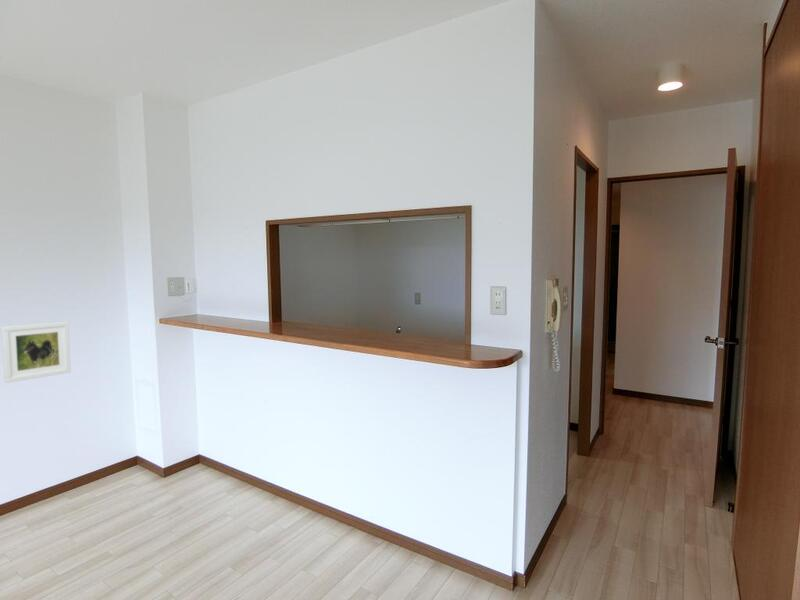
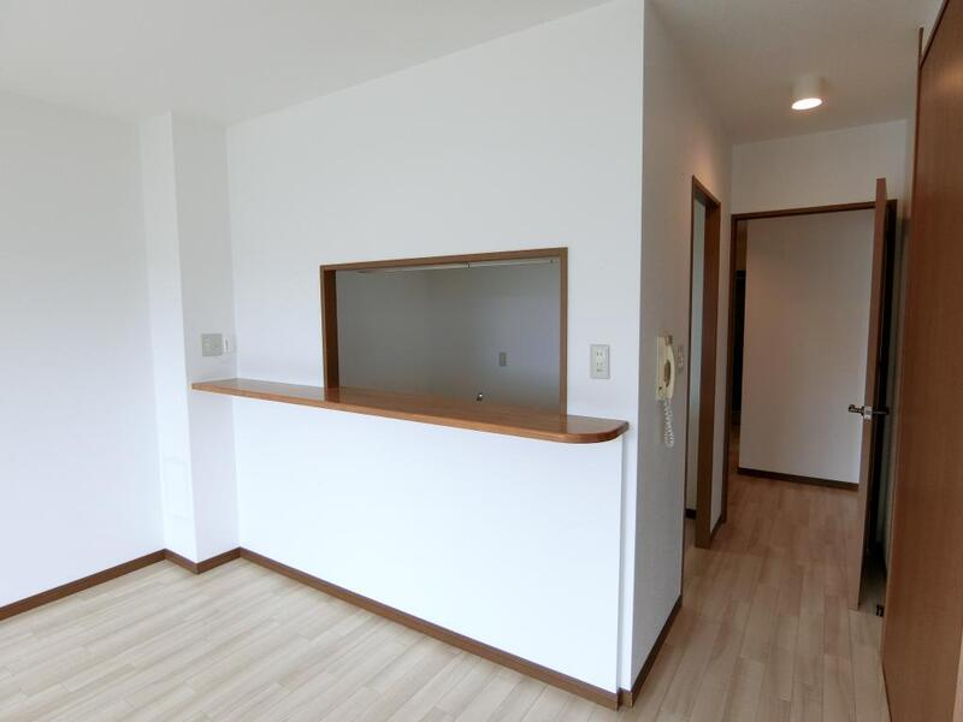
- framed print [0,321,72,384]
